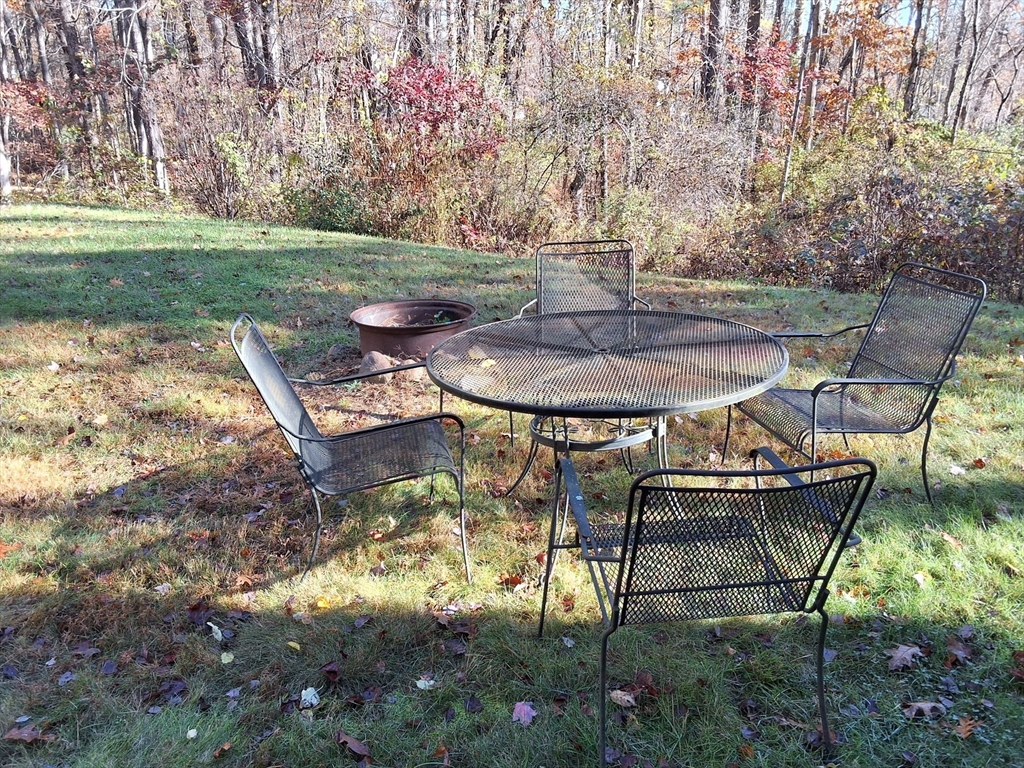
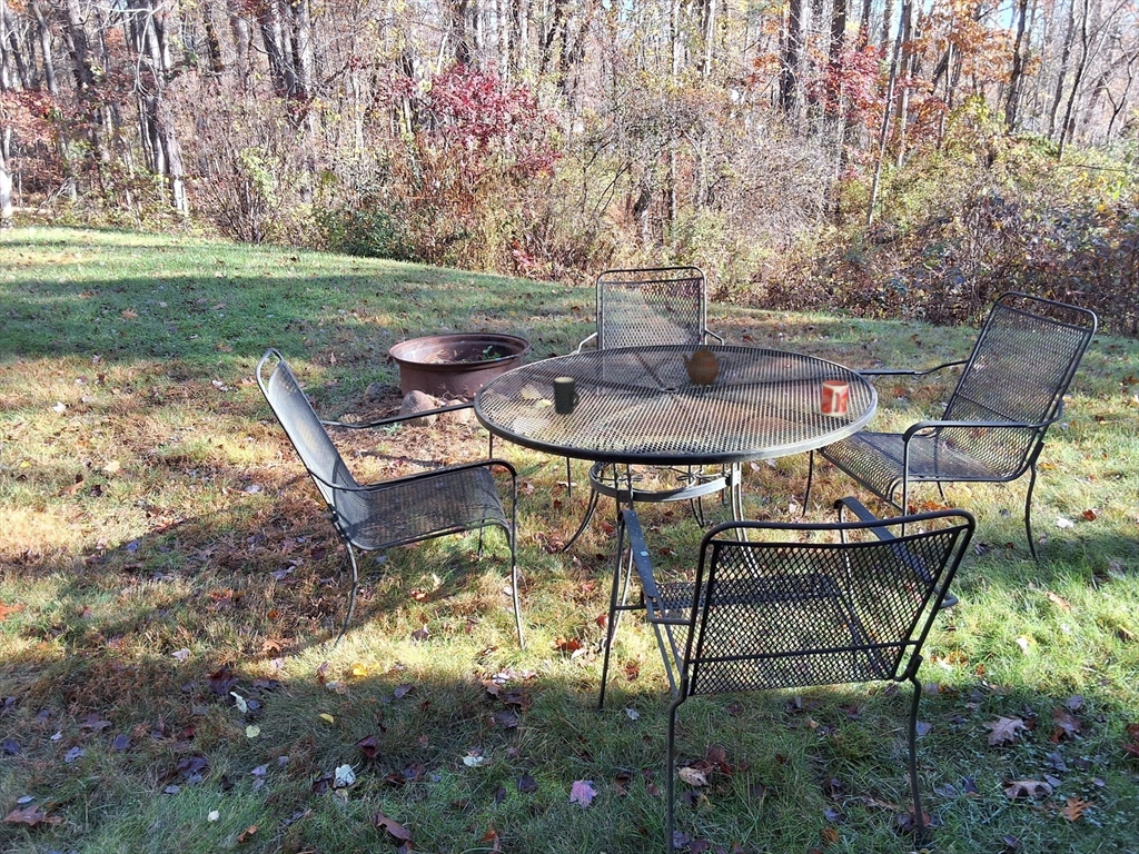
+ teapot [681,345,731,385]
+ mug [552,376,581,415]
+ mug [820,379,850,418]
